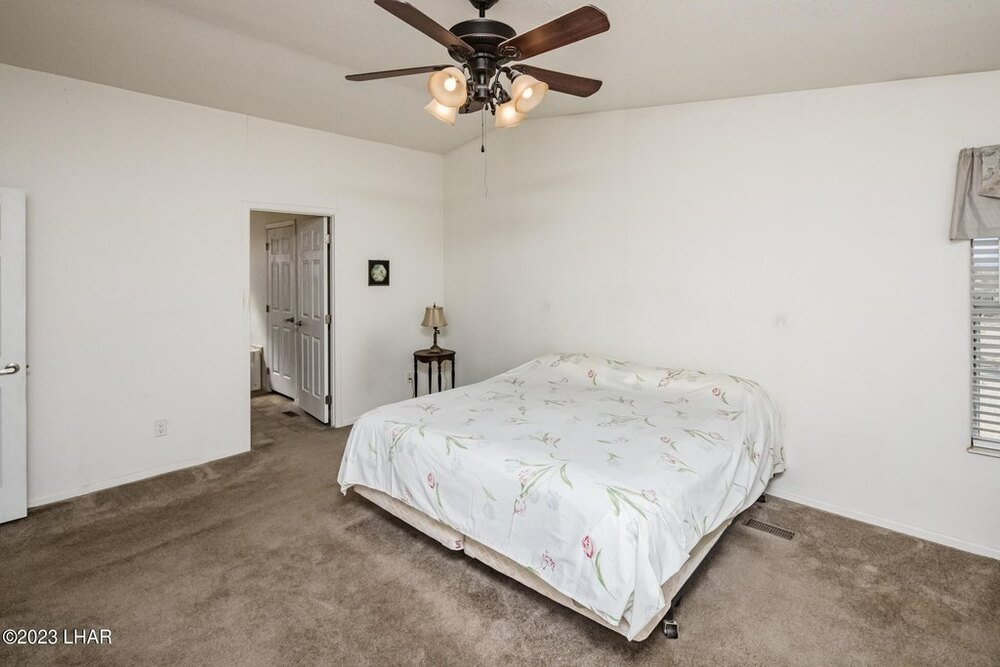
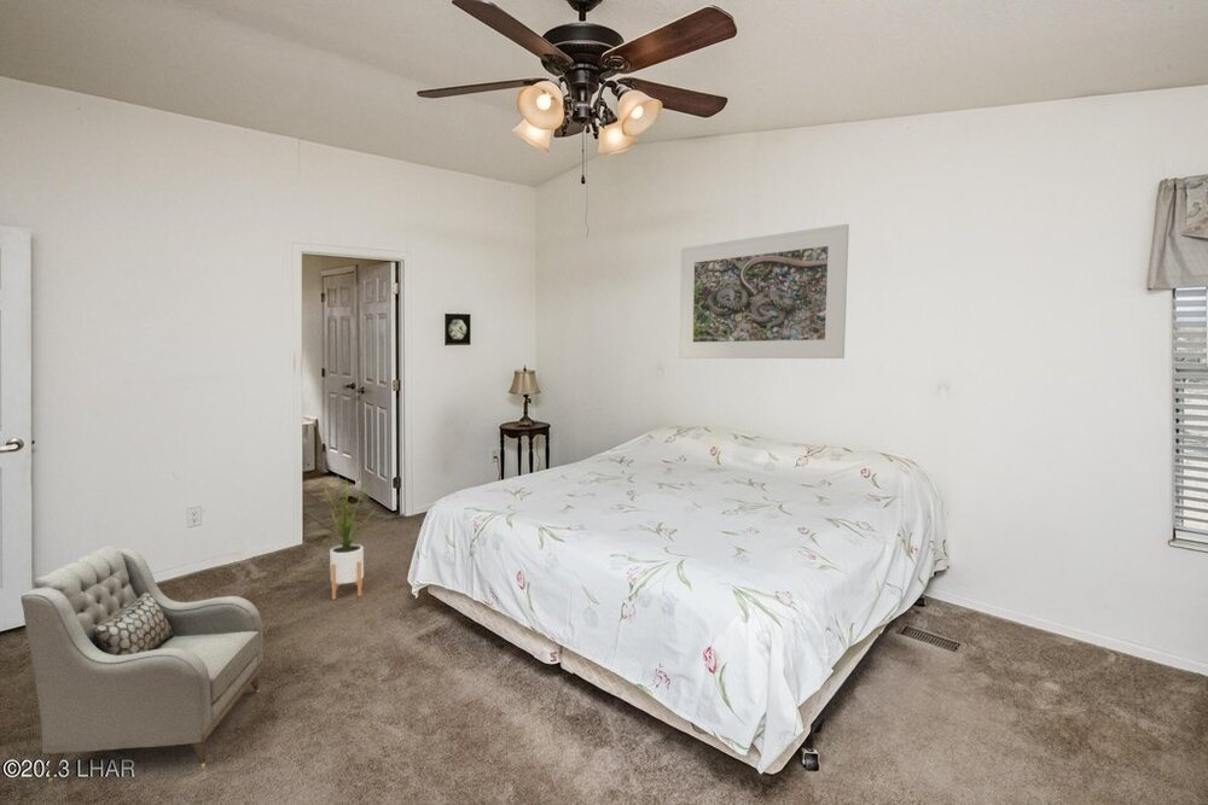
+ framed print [678,223,850,360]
+ armchair [21,544,266,784]
+ house plant [309,472,382,601]
